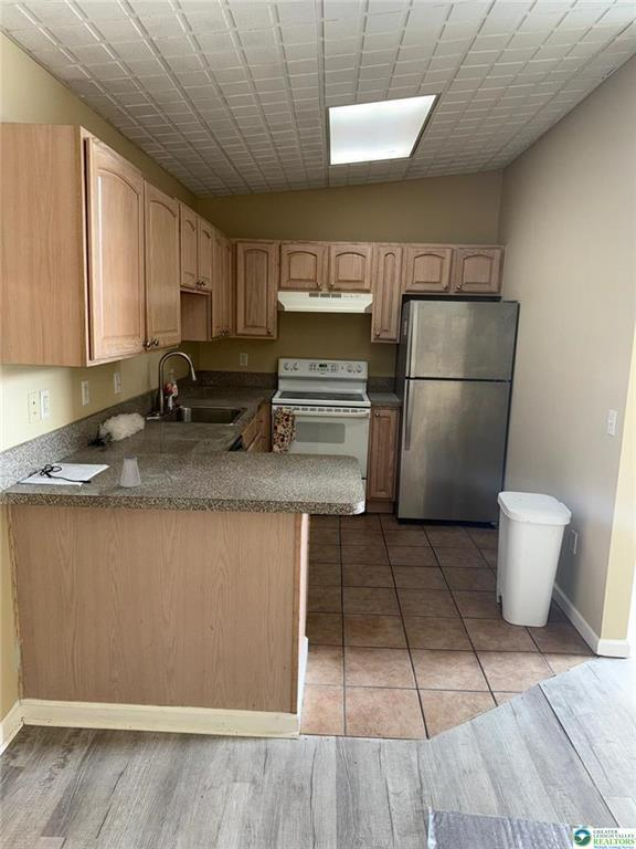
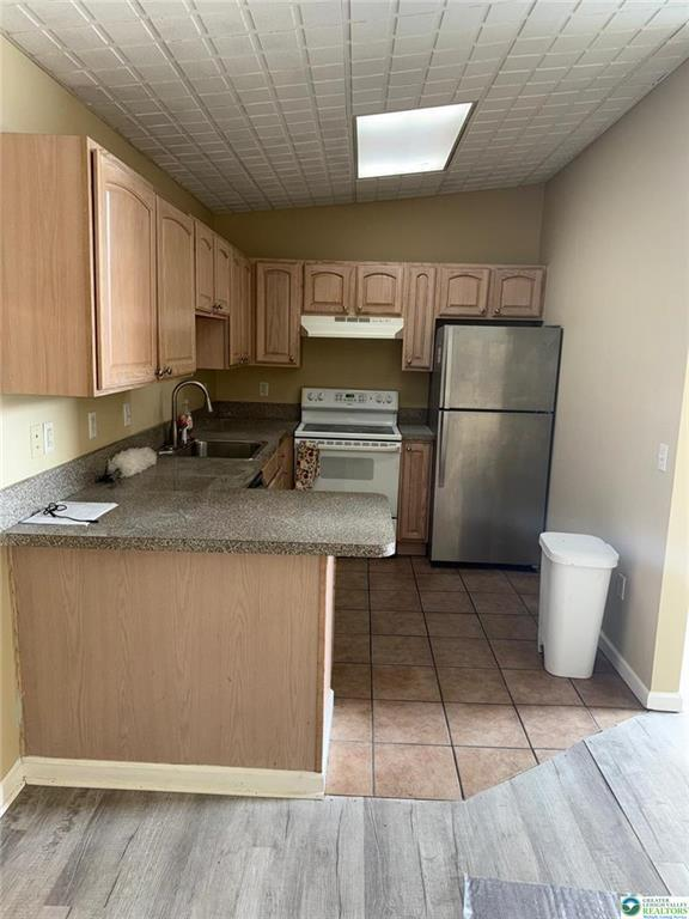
- saltshaker [119,454,142,489]
